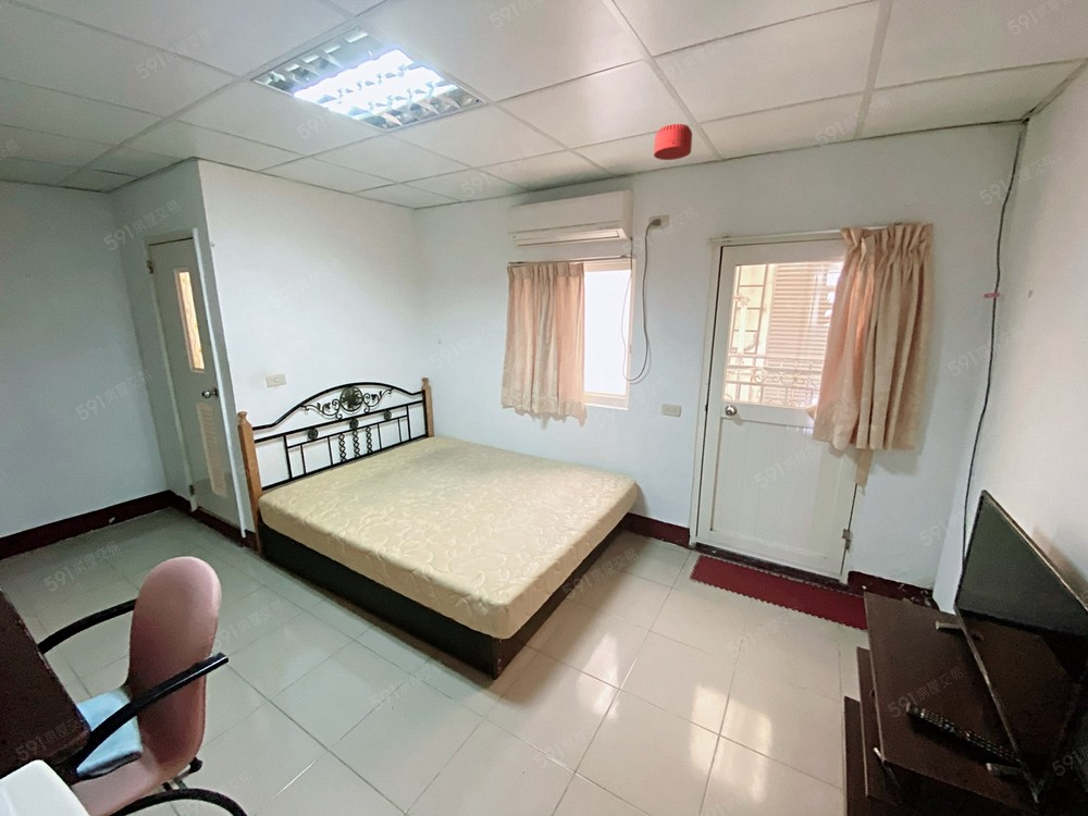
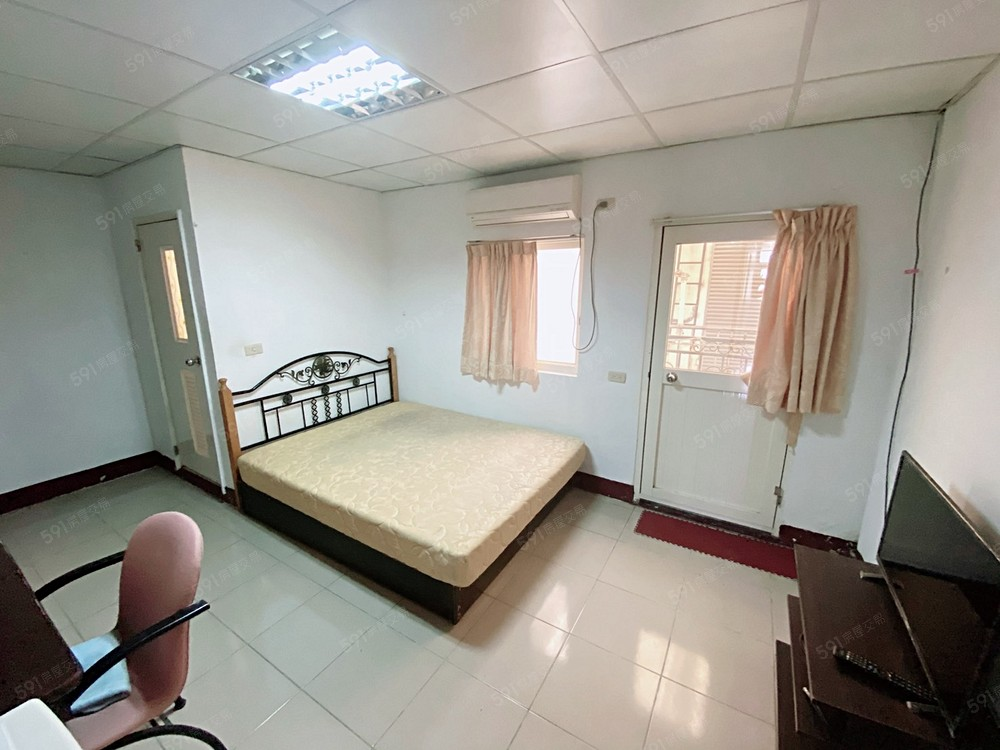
- smoke detector [653,123,693,161]
